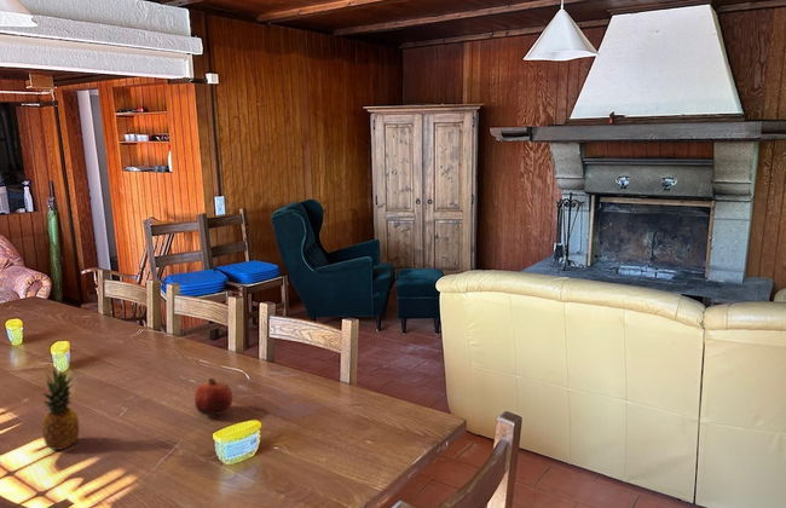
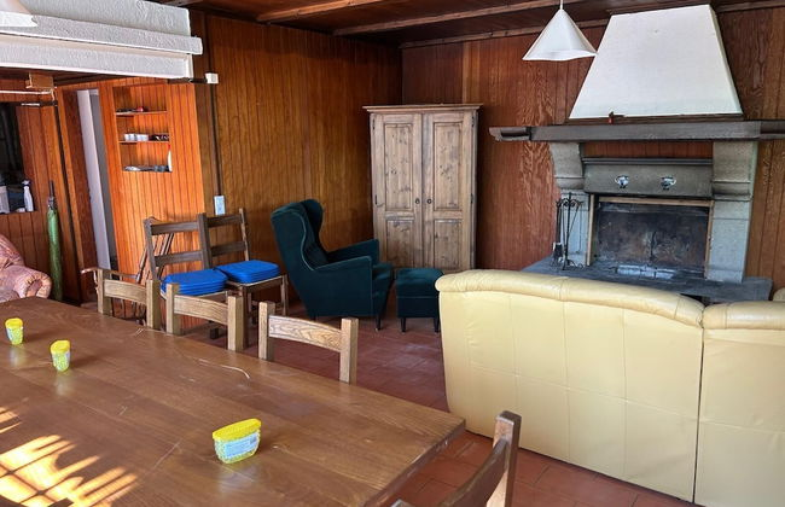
- fruit [193,377,233,416]
- fruit [41,368,81,451]
